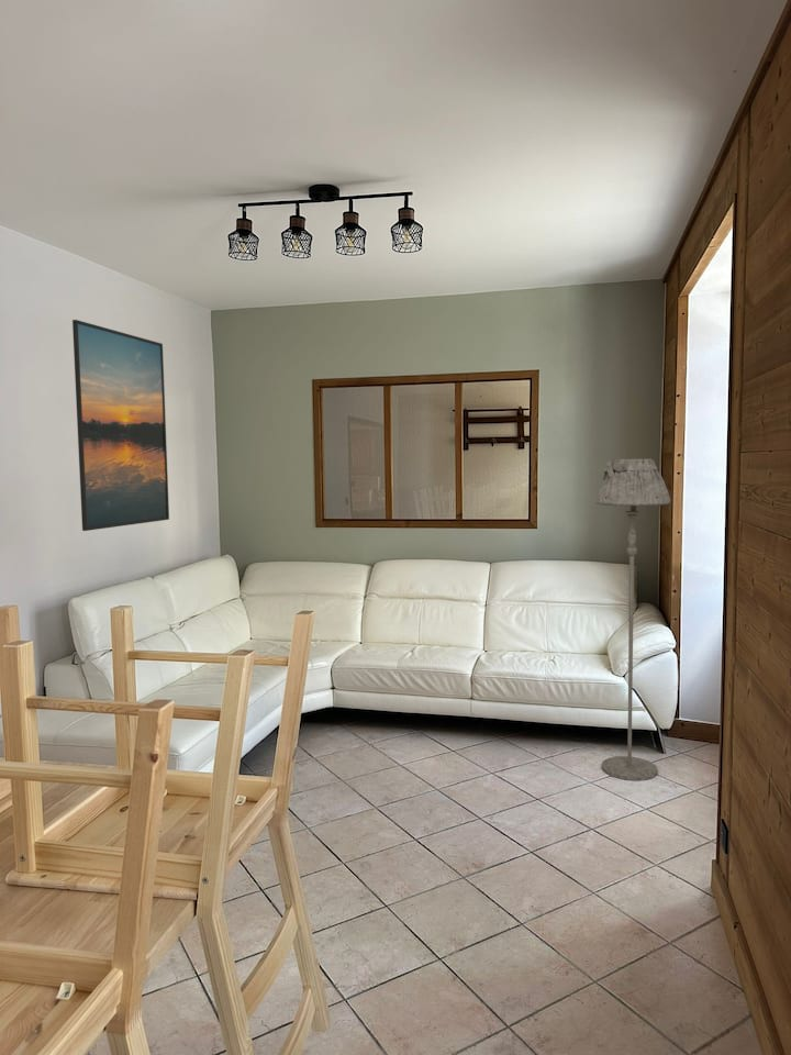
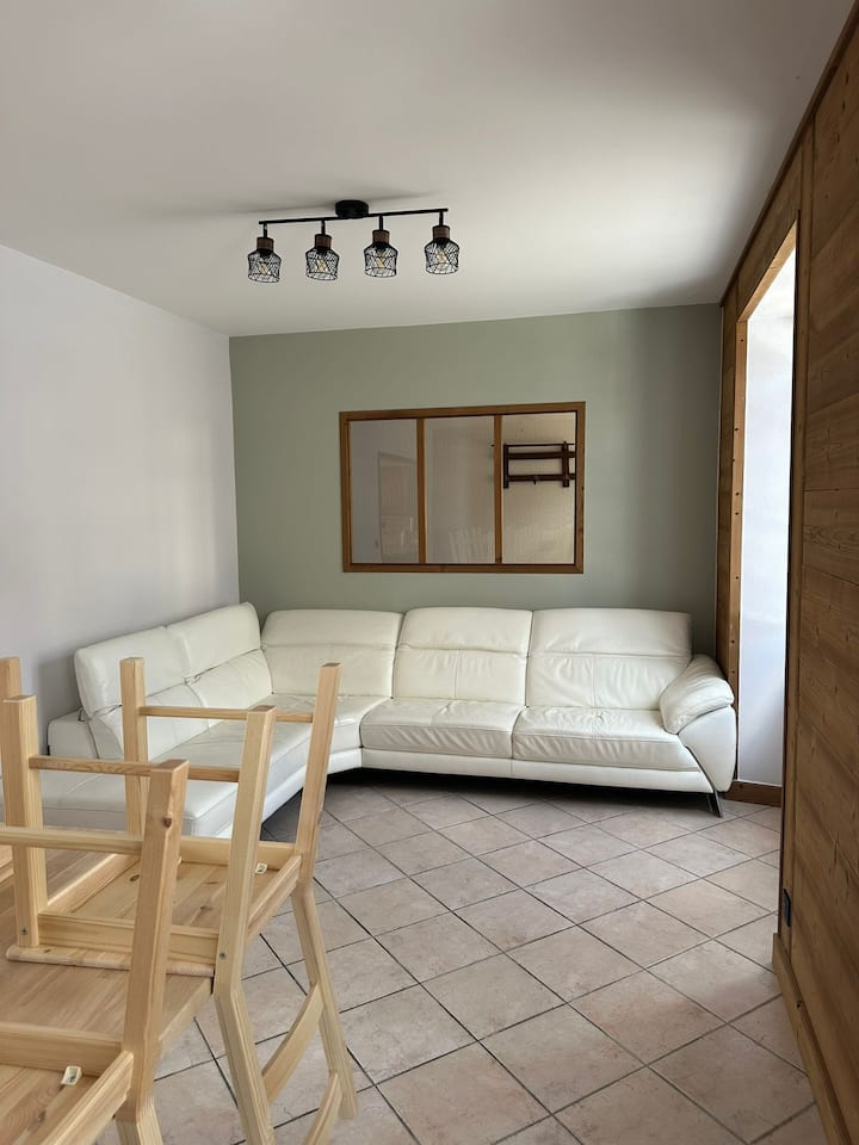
- floor lamp [594,457,671,781]
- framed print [71,319,170,532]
